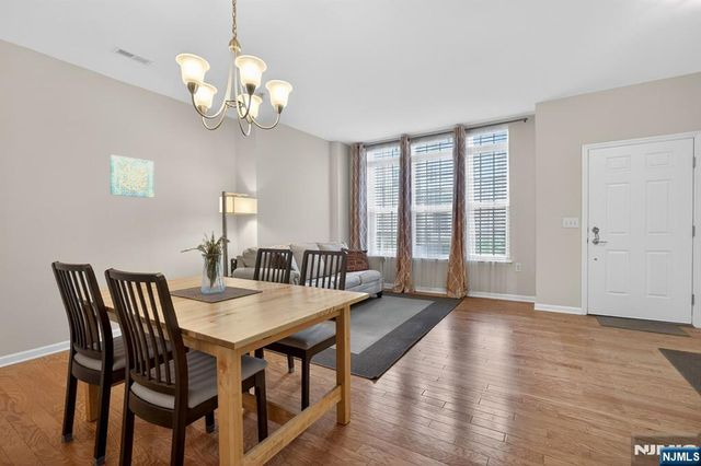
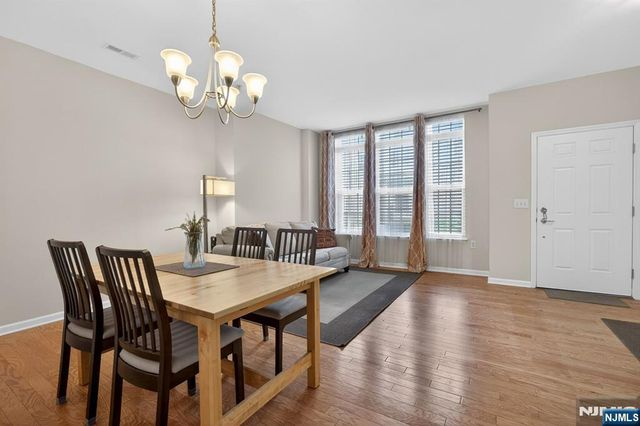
- wall art [110,154,154,199]
